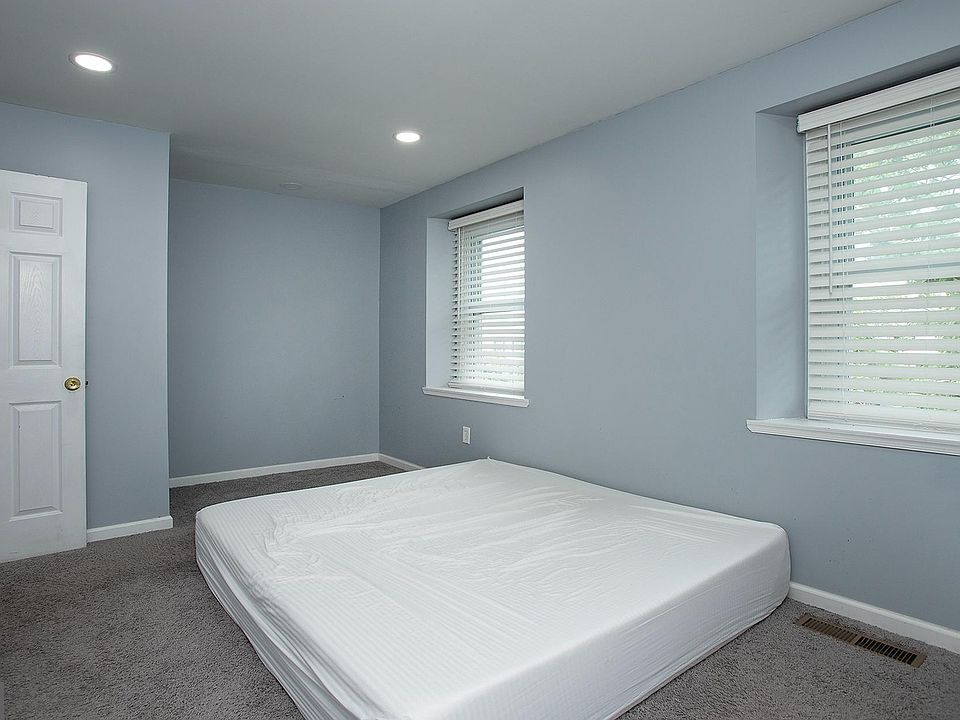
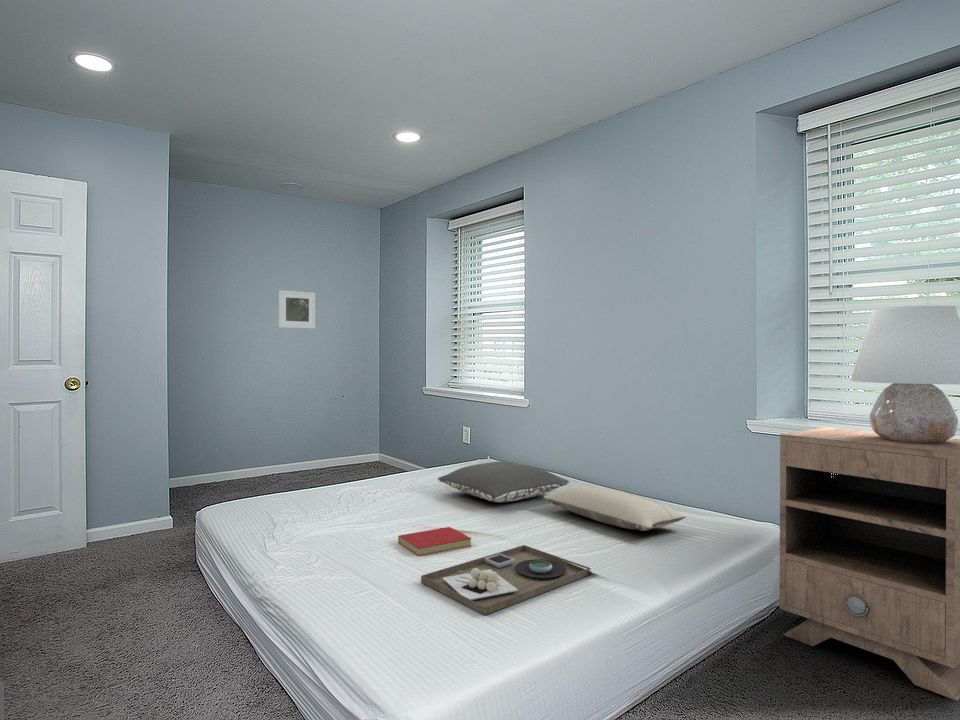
+ platter [420,544,592,616]
+ book [397,526,472,557]
+ nightstand [779,426,960,702]
+ pillow [543,484,687,532]
+ table lamp [850,305,960,444]
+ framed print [278,289,316,329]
+ pillow [436,460,571,503]
